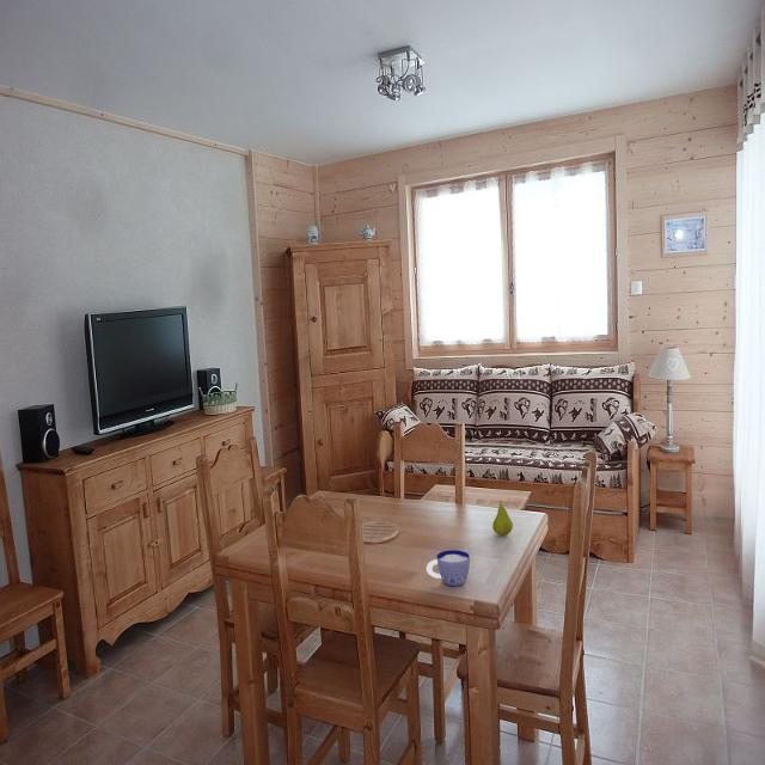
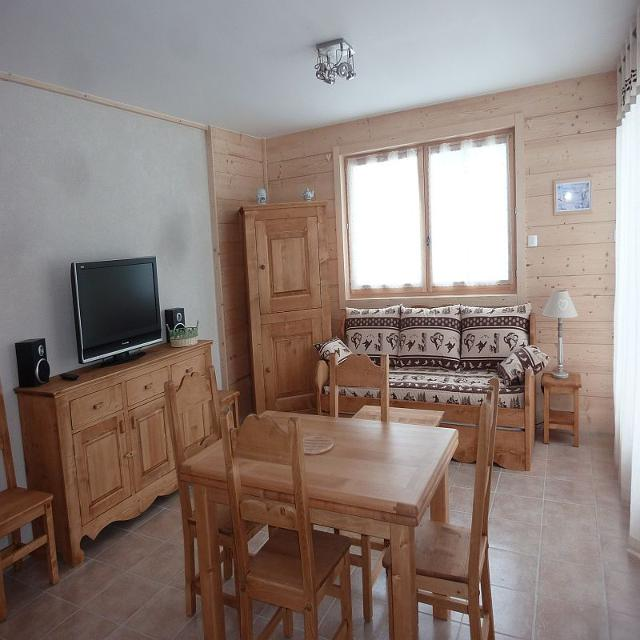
- fruit [491,498,514,537]
- cup [426,549,471,587]
